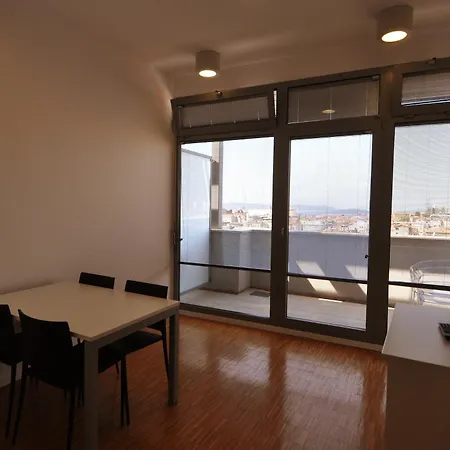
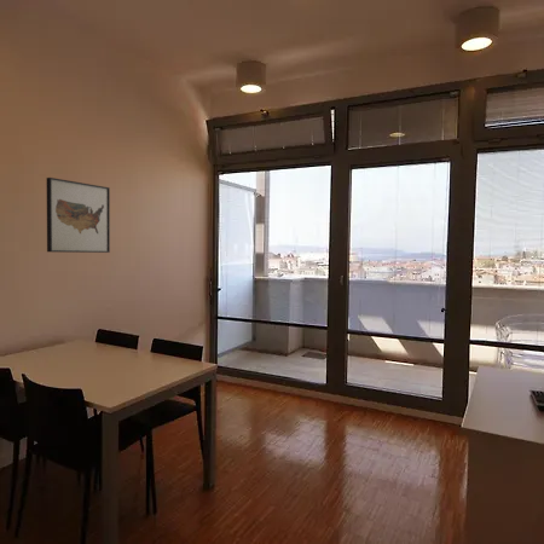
+ wall art [46,176,111,254]
